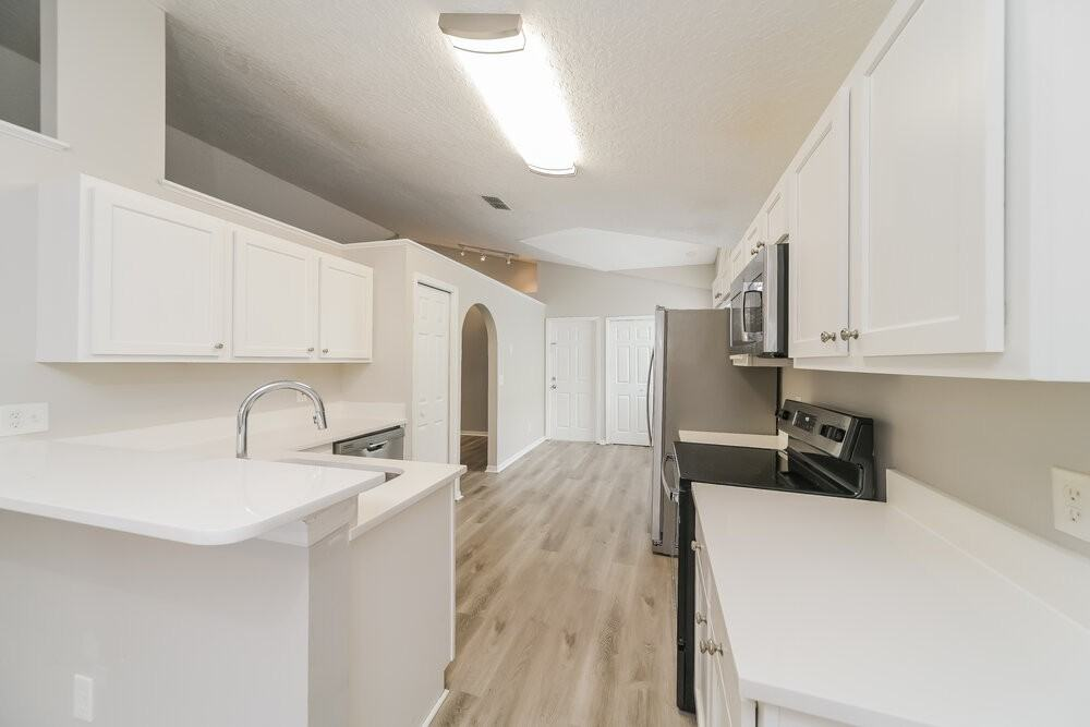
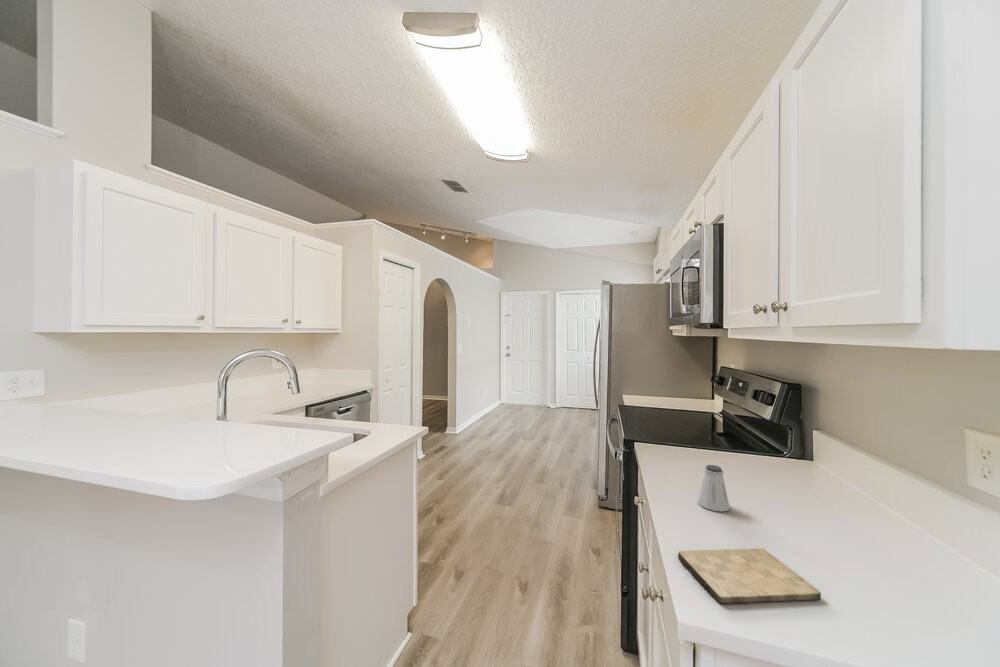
+ cutting board [677,548,822,605]
+ saltshaker [697,464,731,512]
